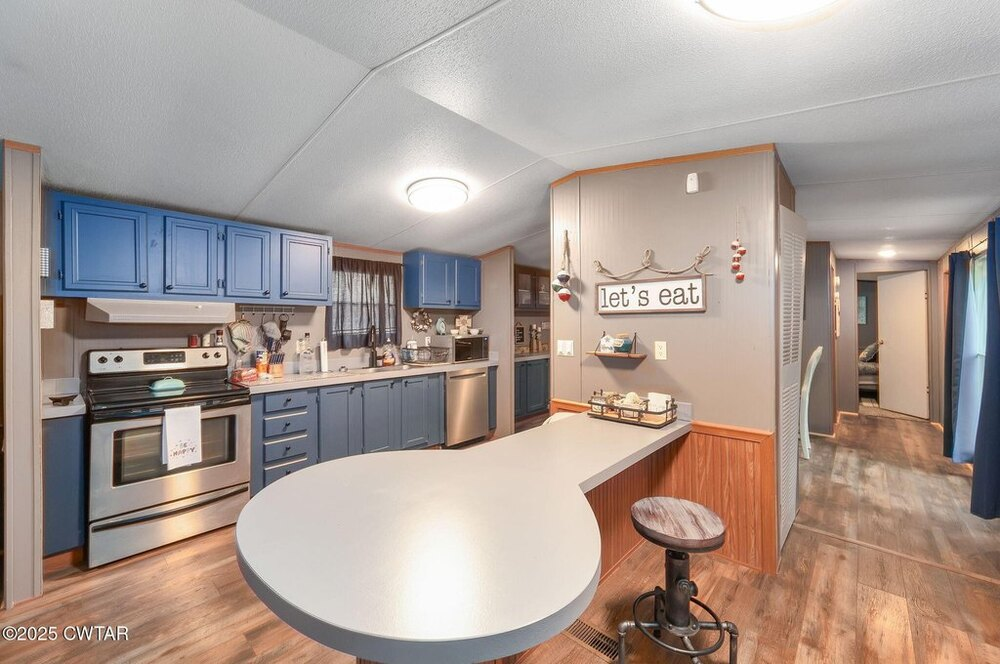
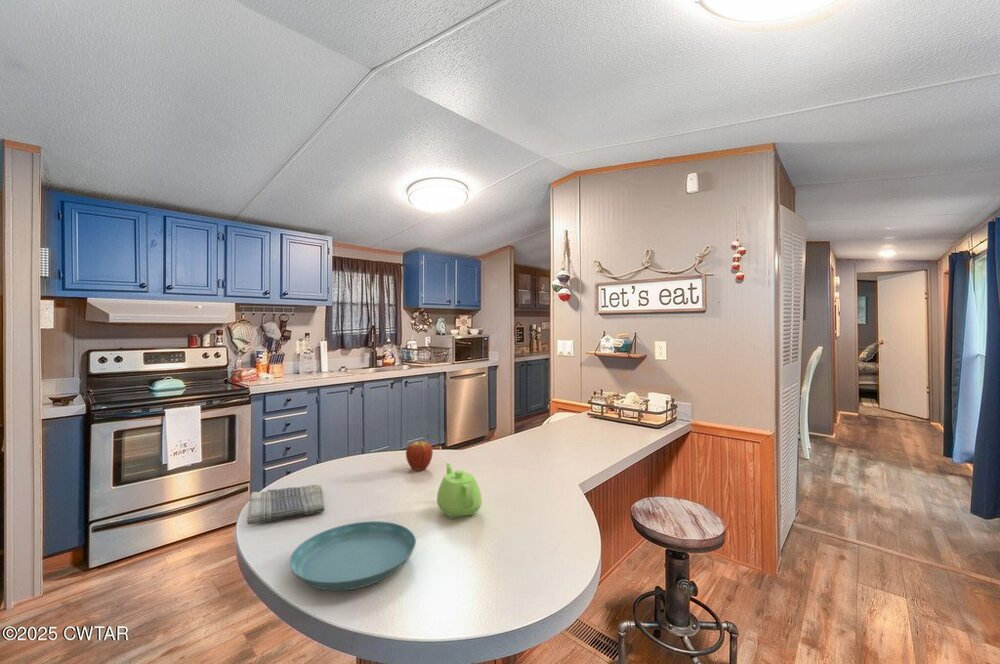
+ dish towel [246,484,326,525]
+ saucer [288,520,417,592]
+ teapot [436,462,483,520]
+ fruit [405,439,434,472]
